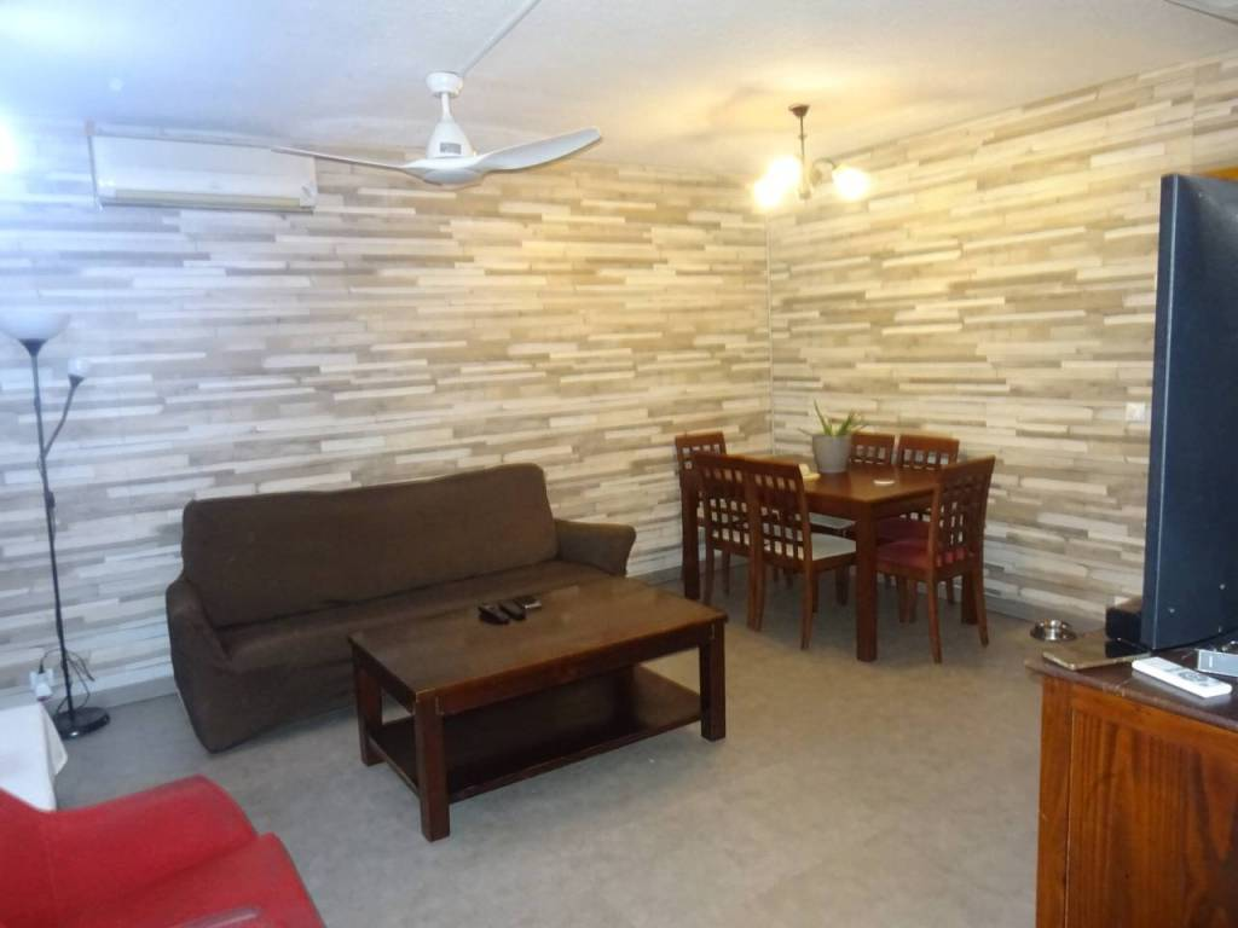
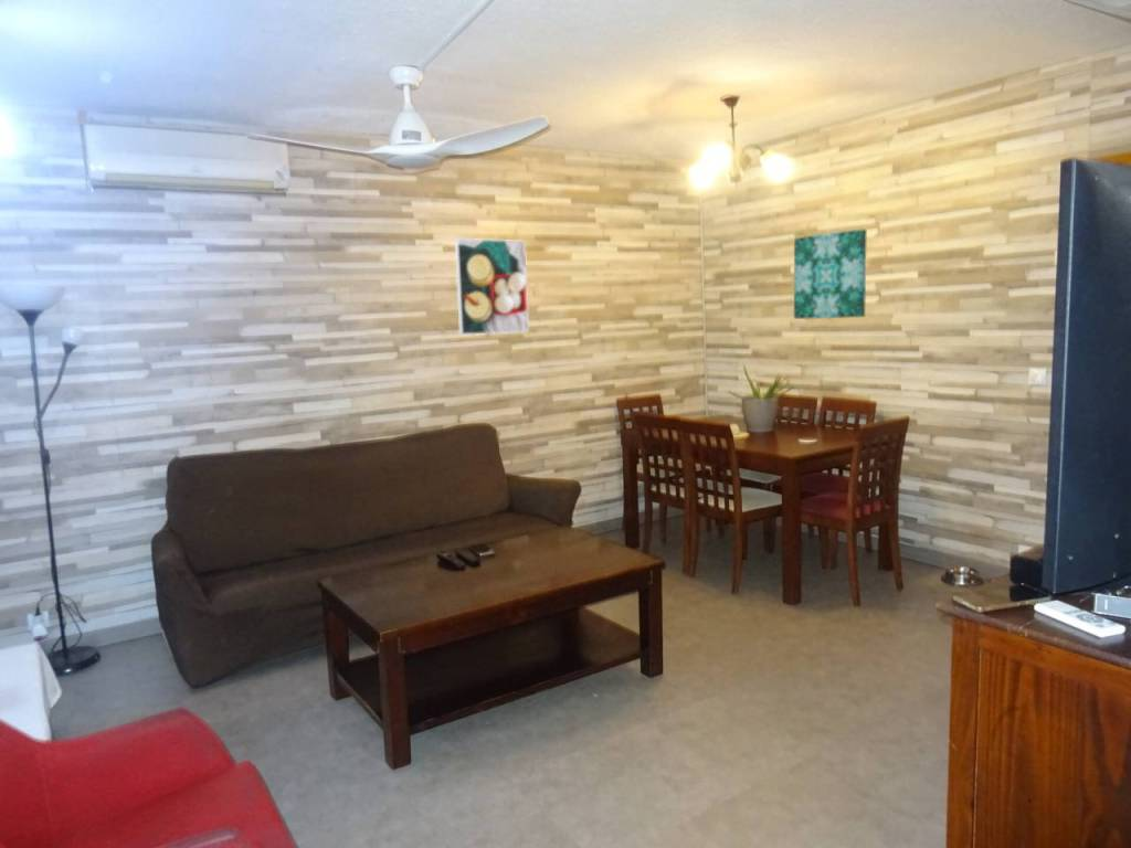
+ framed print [454,237,530,336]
+ wall art [793,229,868,320]
